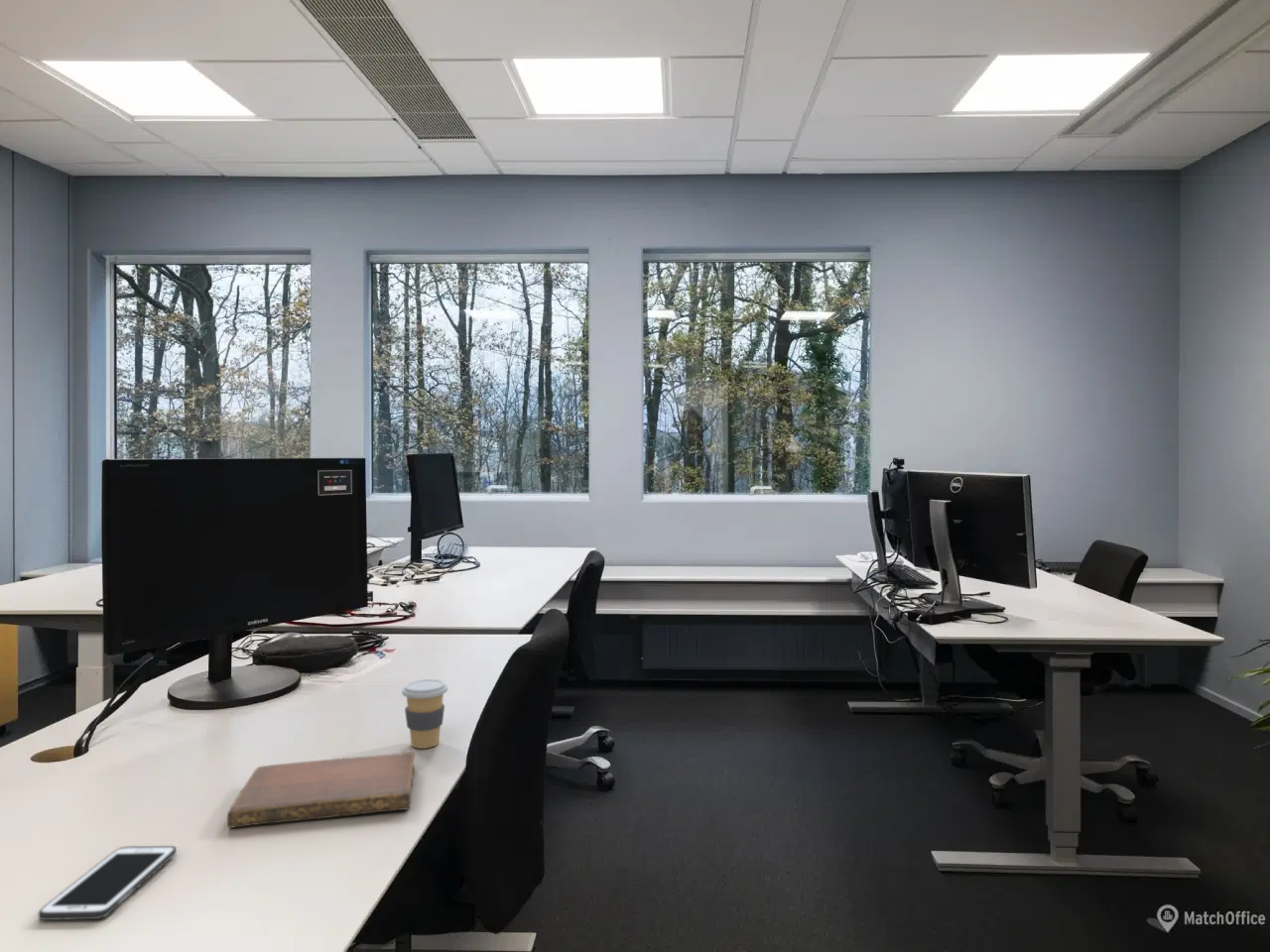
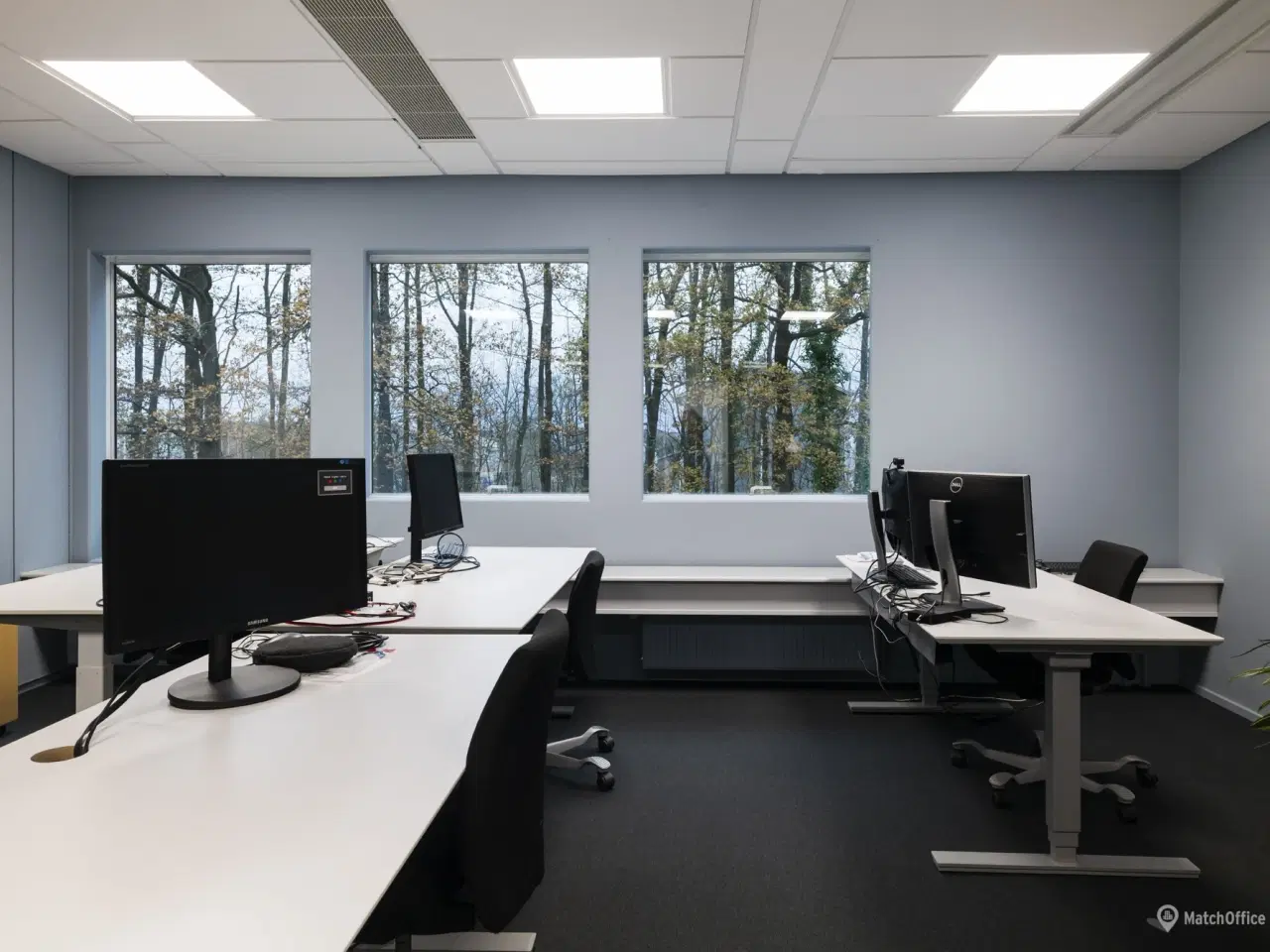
- notebook [226,752,416,829]
- cell phone [38,845,178,921]
- coffee cup [401,678,448,750]
